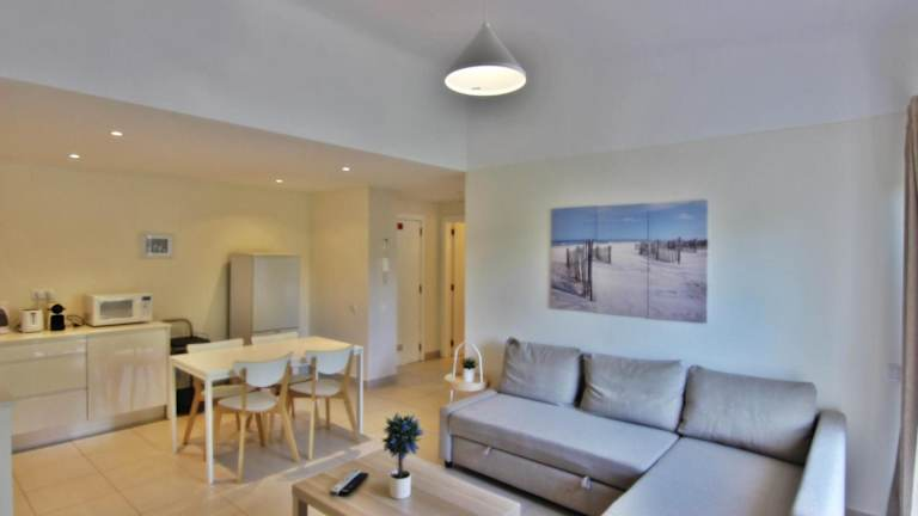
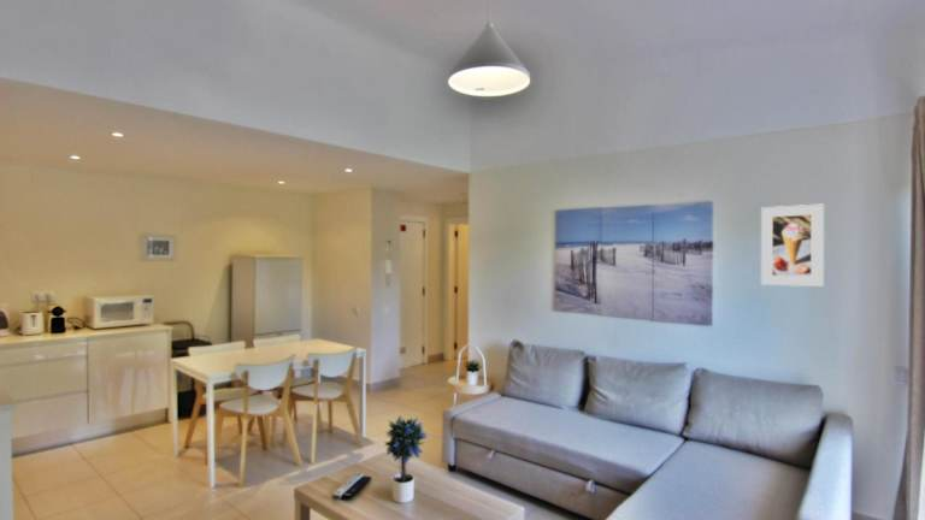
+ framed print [760,203,825,288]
